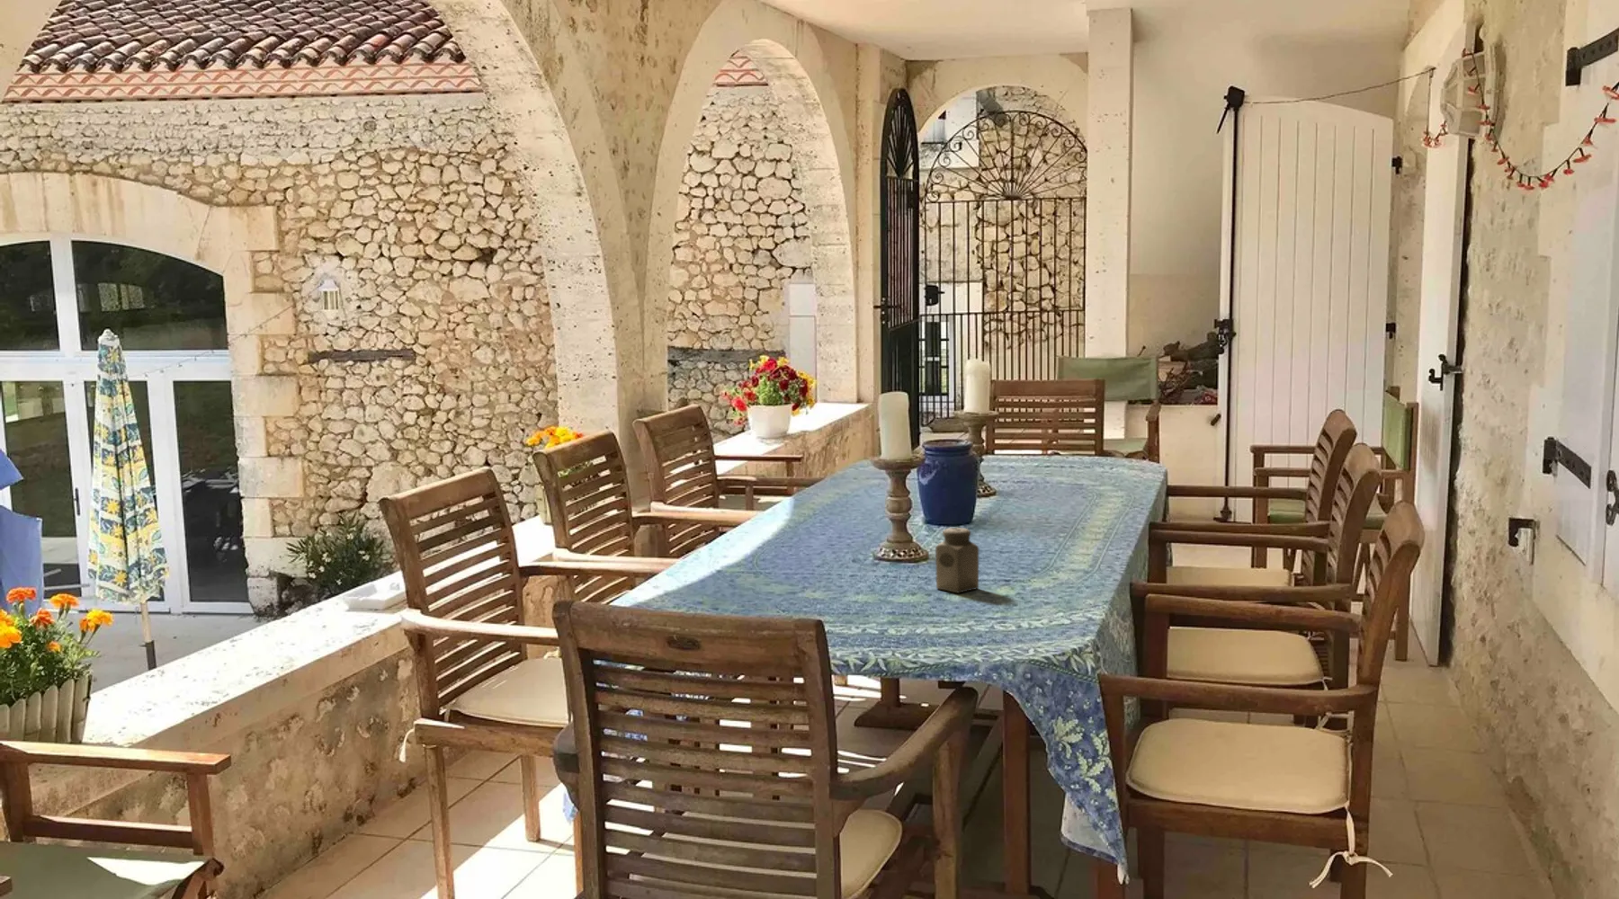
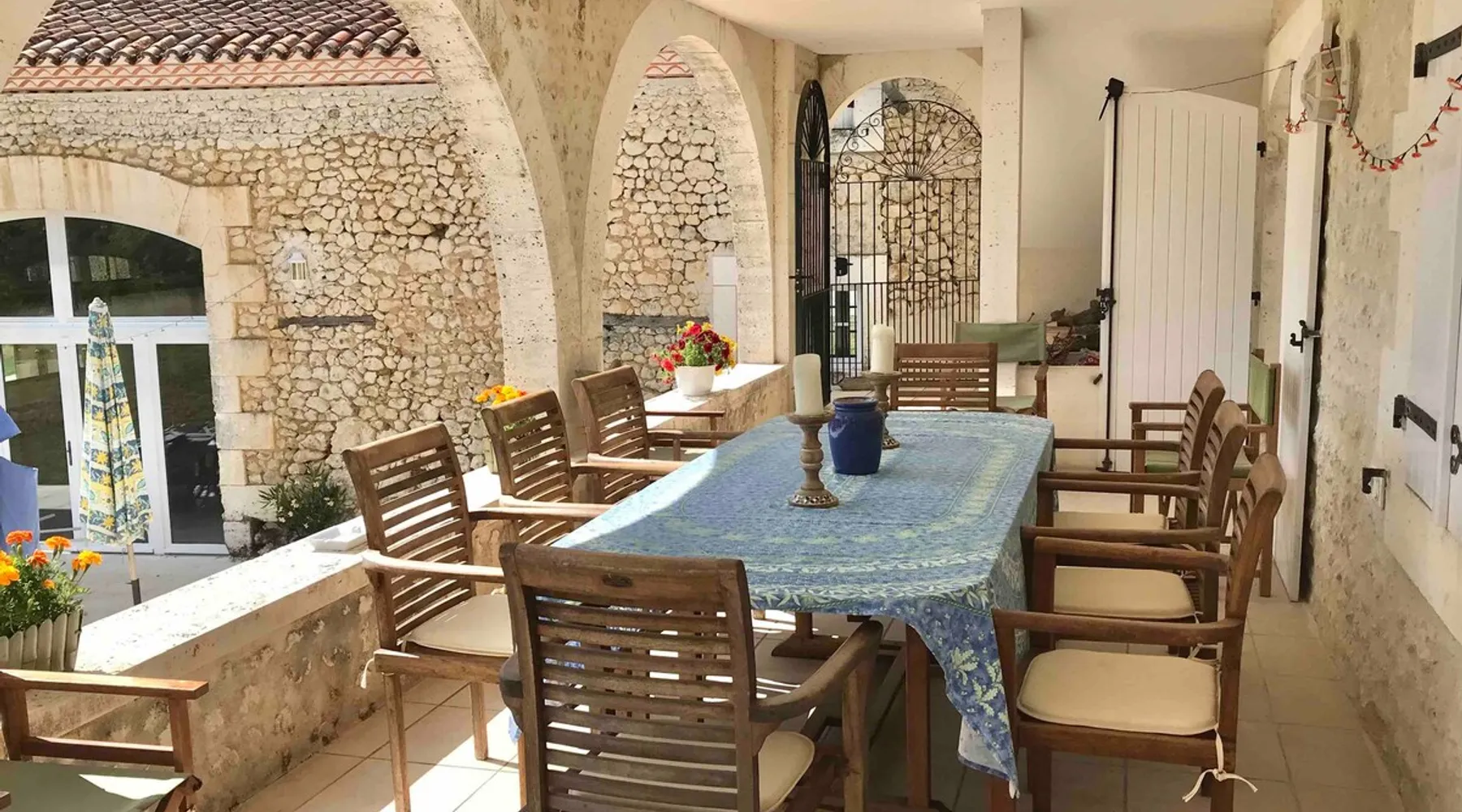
- salt shaker [935,527,980,595]
